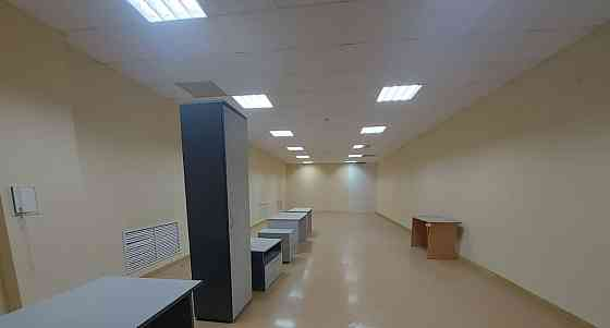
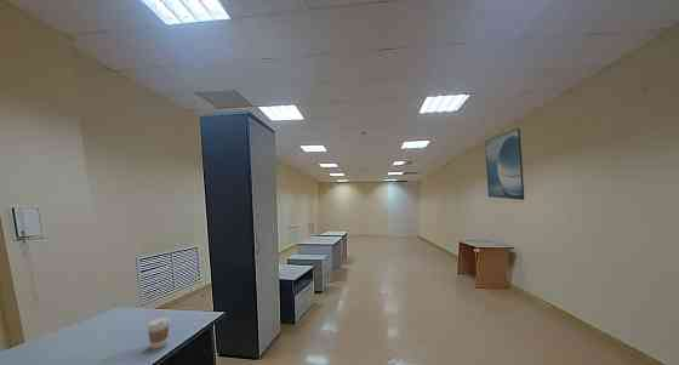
+ coffee cup [147,316,171,350]
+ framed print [484,127,525,201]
